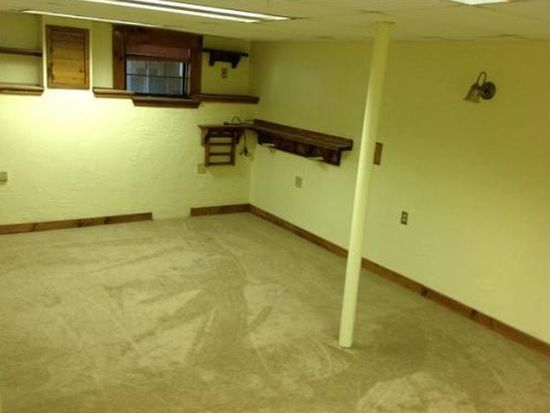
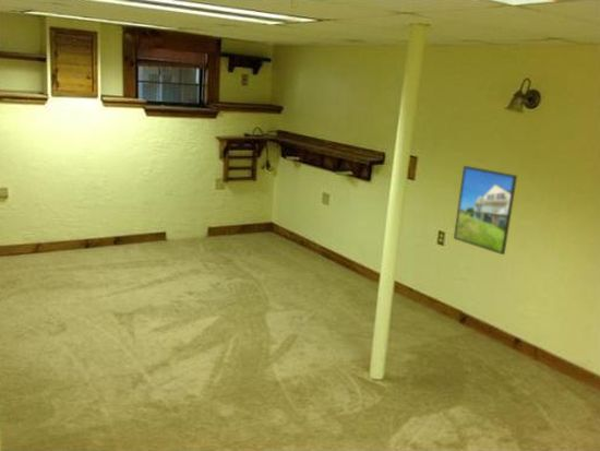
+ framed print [453,165,518,256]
